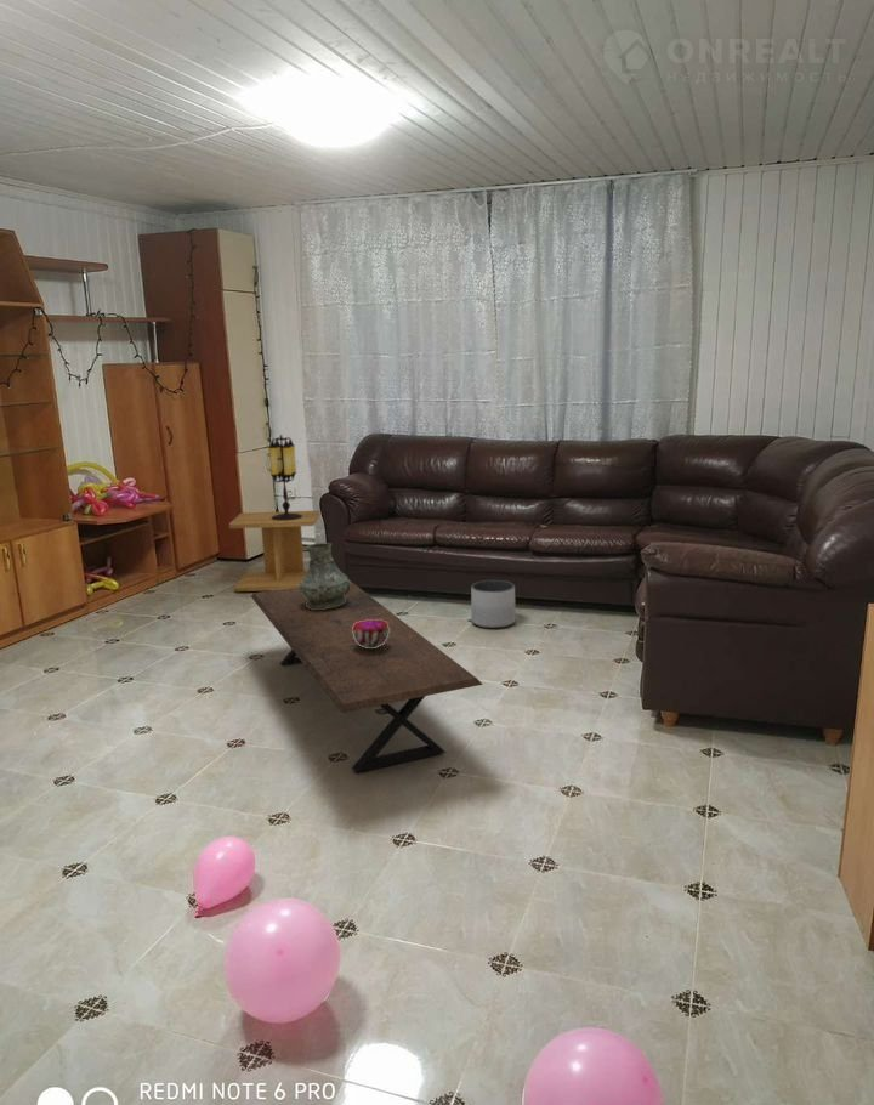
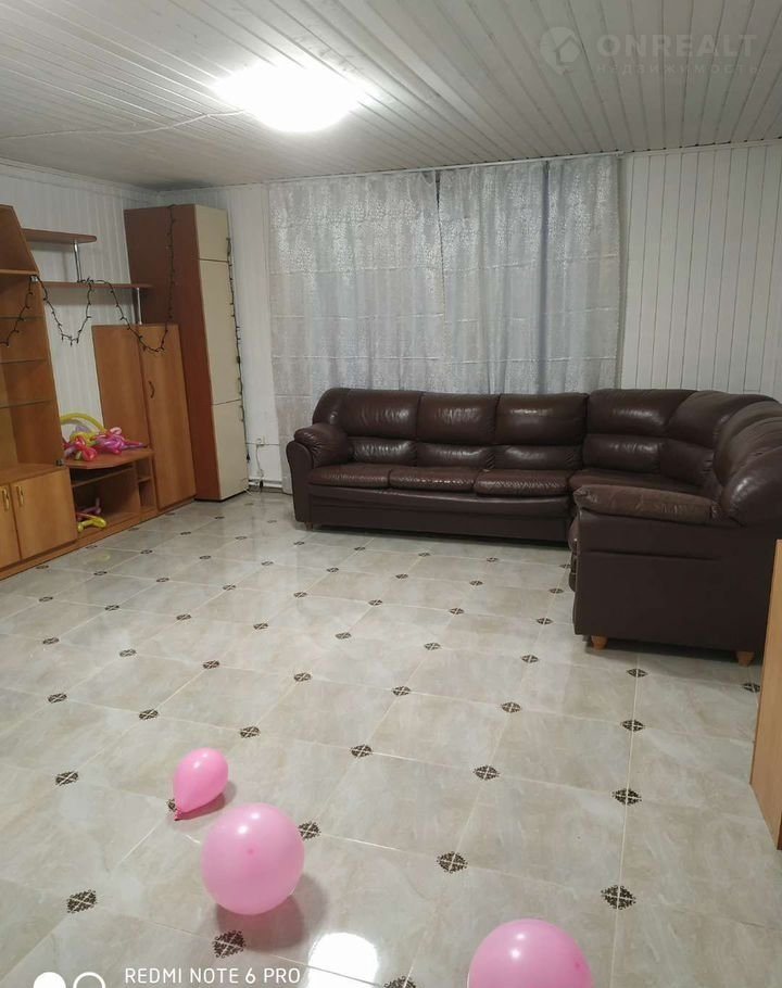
- planter [470,579,517,629]
- side table [228,510,322,593]
- decorative bowl [352,619,390,648]
- table lamp [267,433,302,521]
- vase [300,542,350,610]
- coffee table [250,579,484,773]
